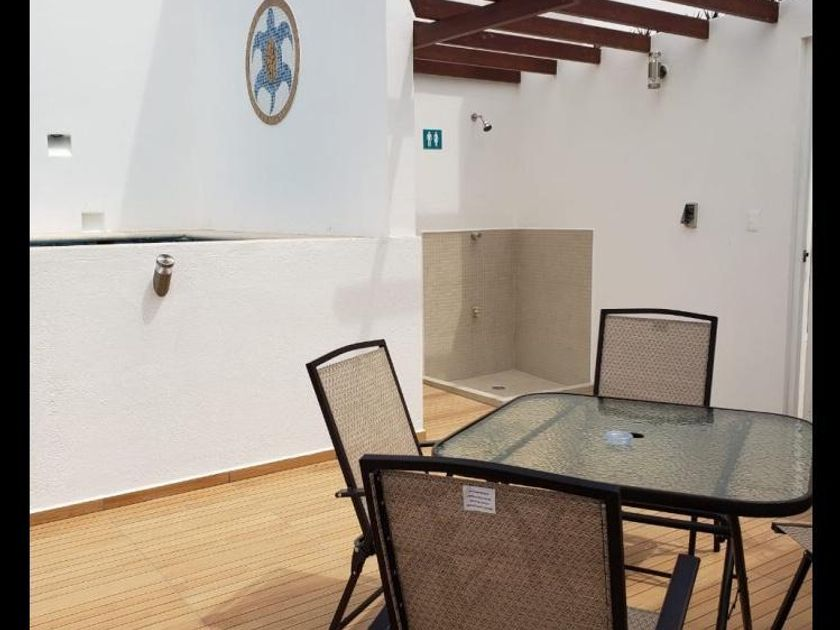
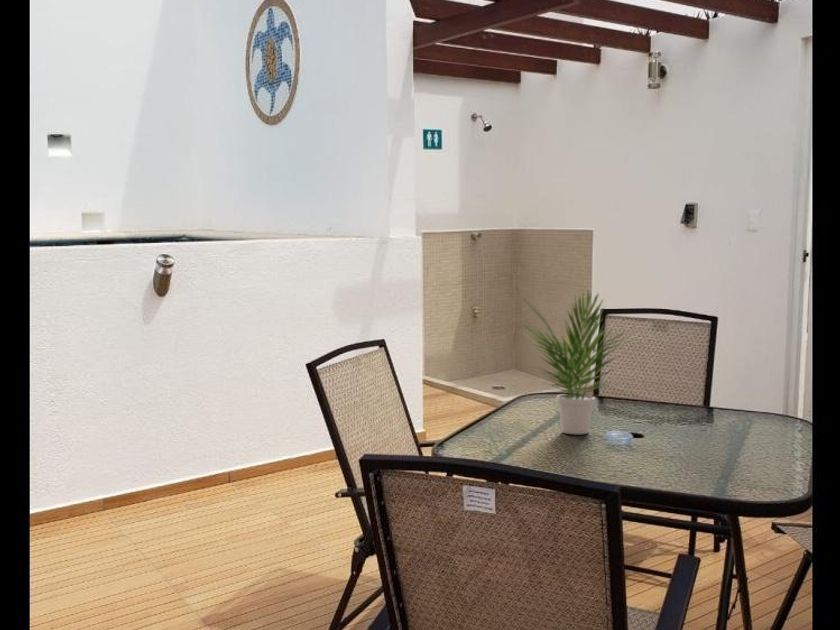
+ potted plant [520,289,648,436]
